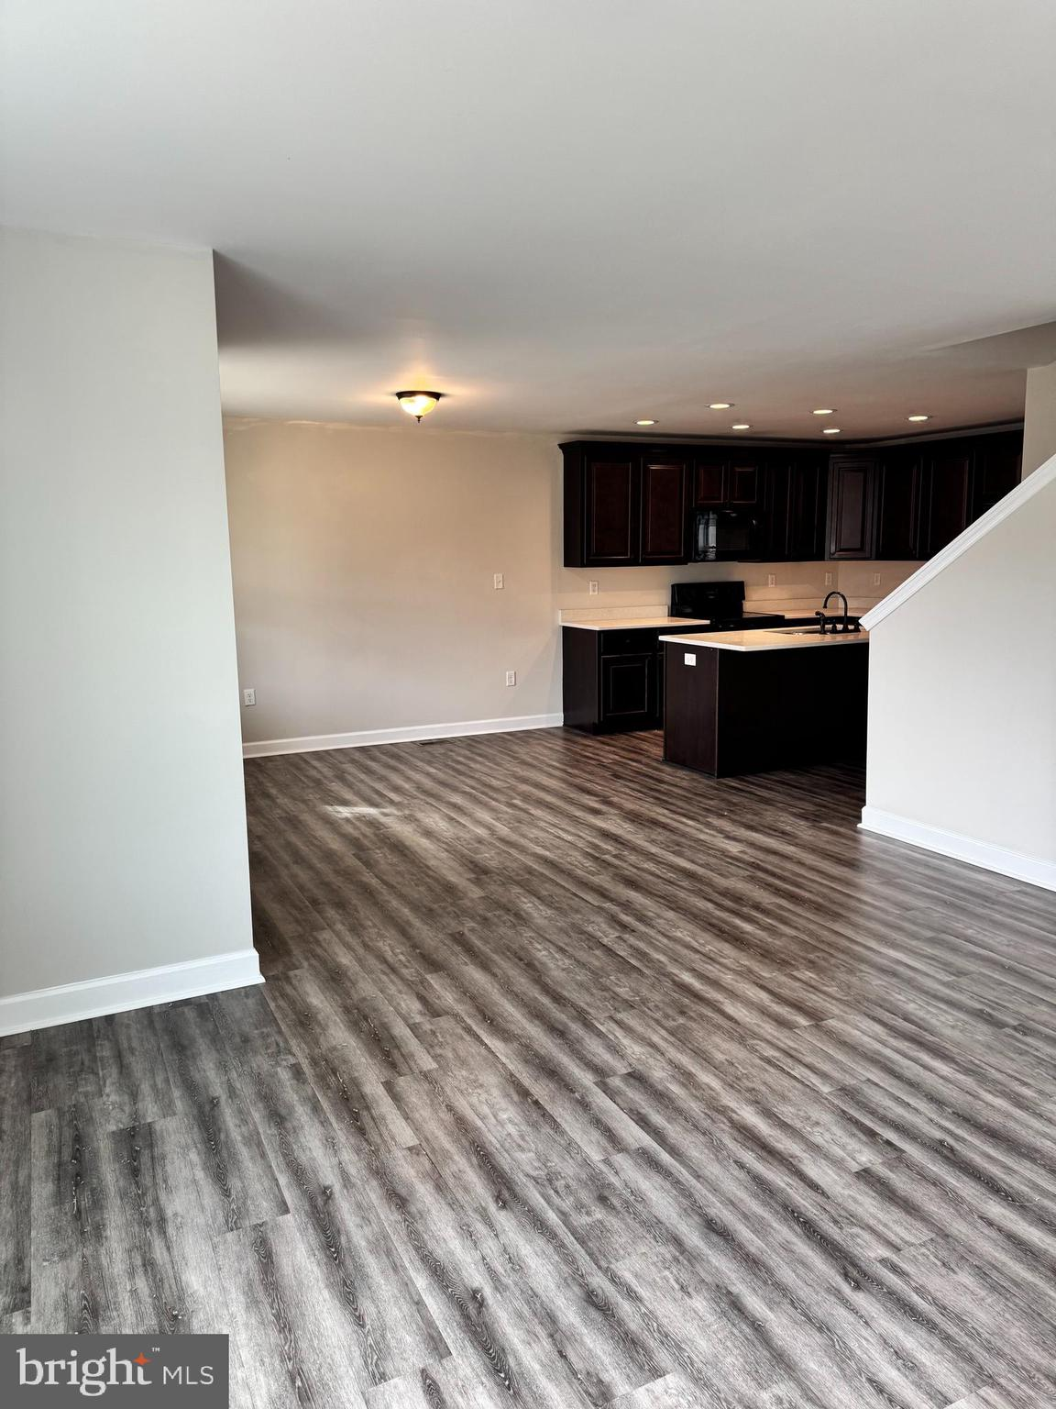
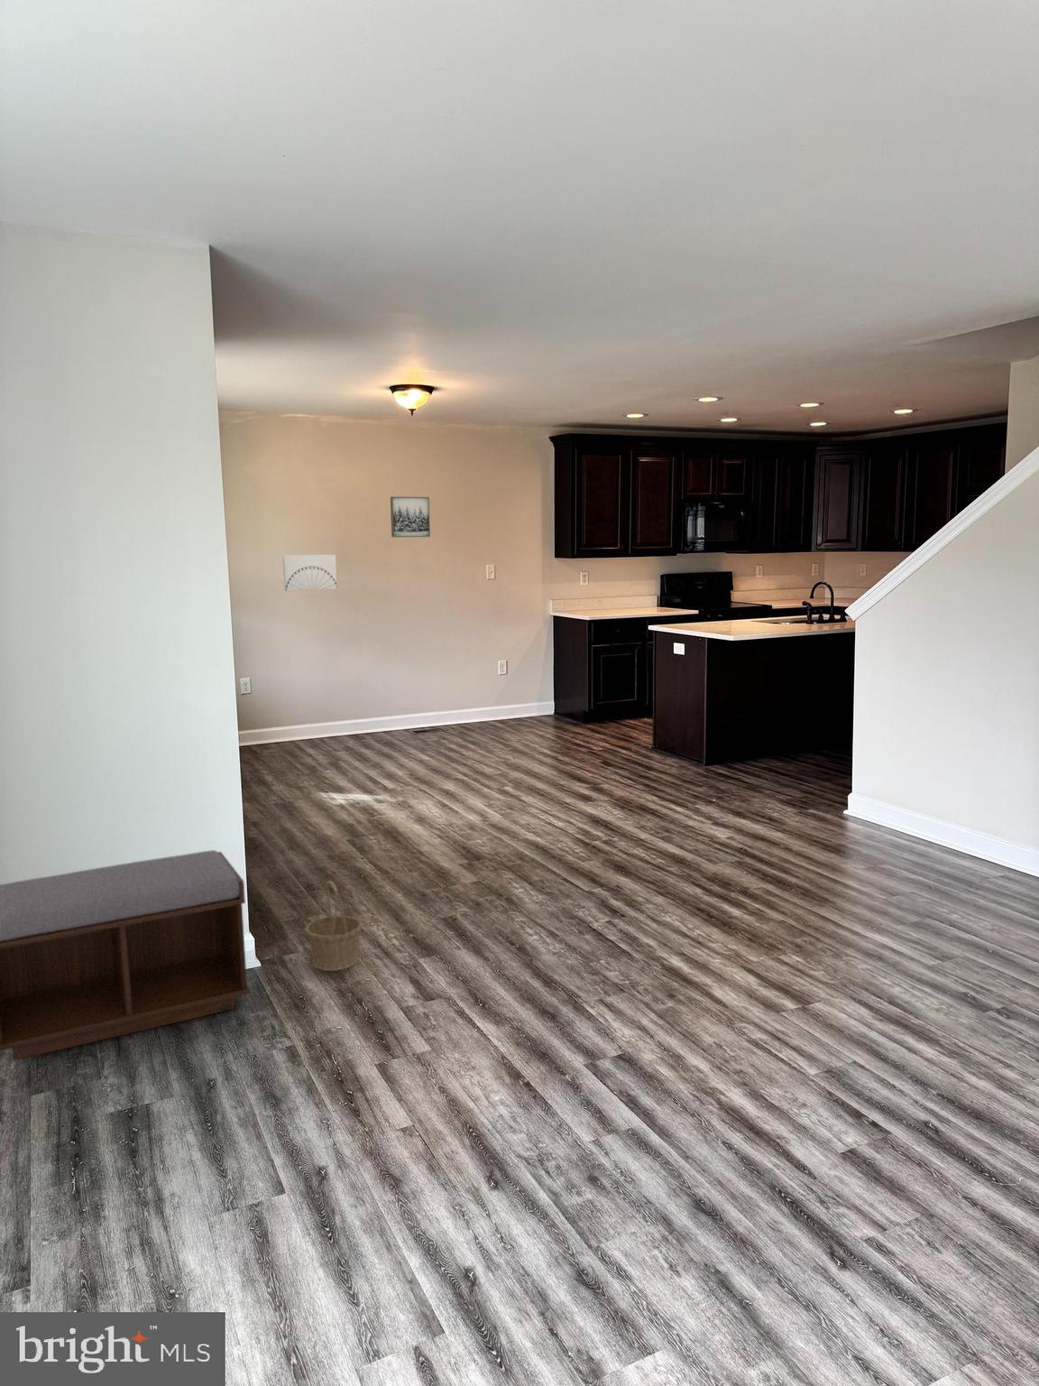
+ wall art [390,497,431,538]
+ wall art [283,554,337,592]
+ basket [303,880,363,971]
+ bench [0,849,252,1061]
